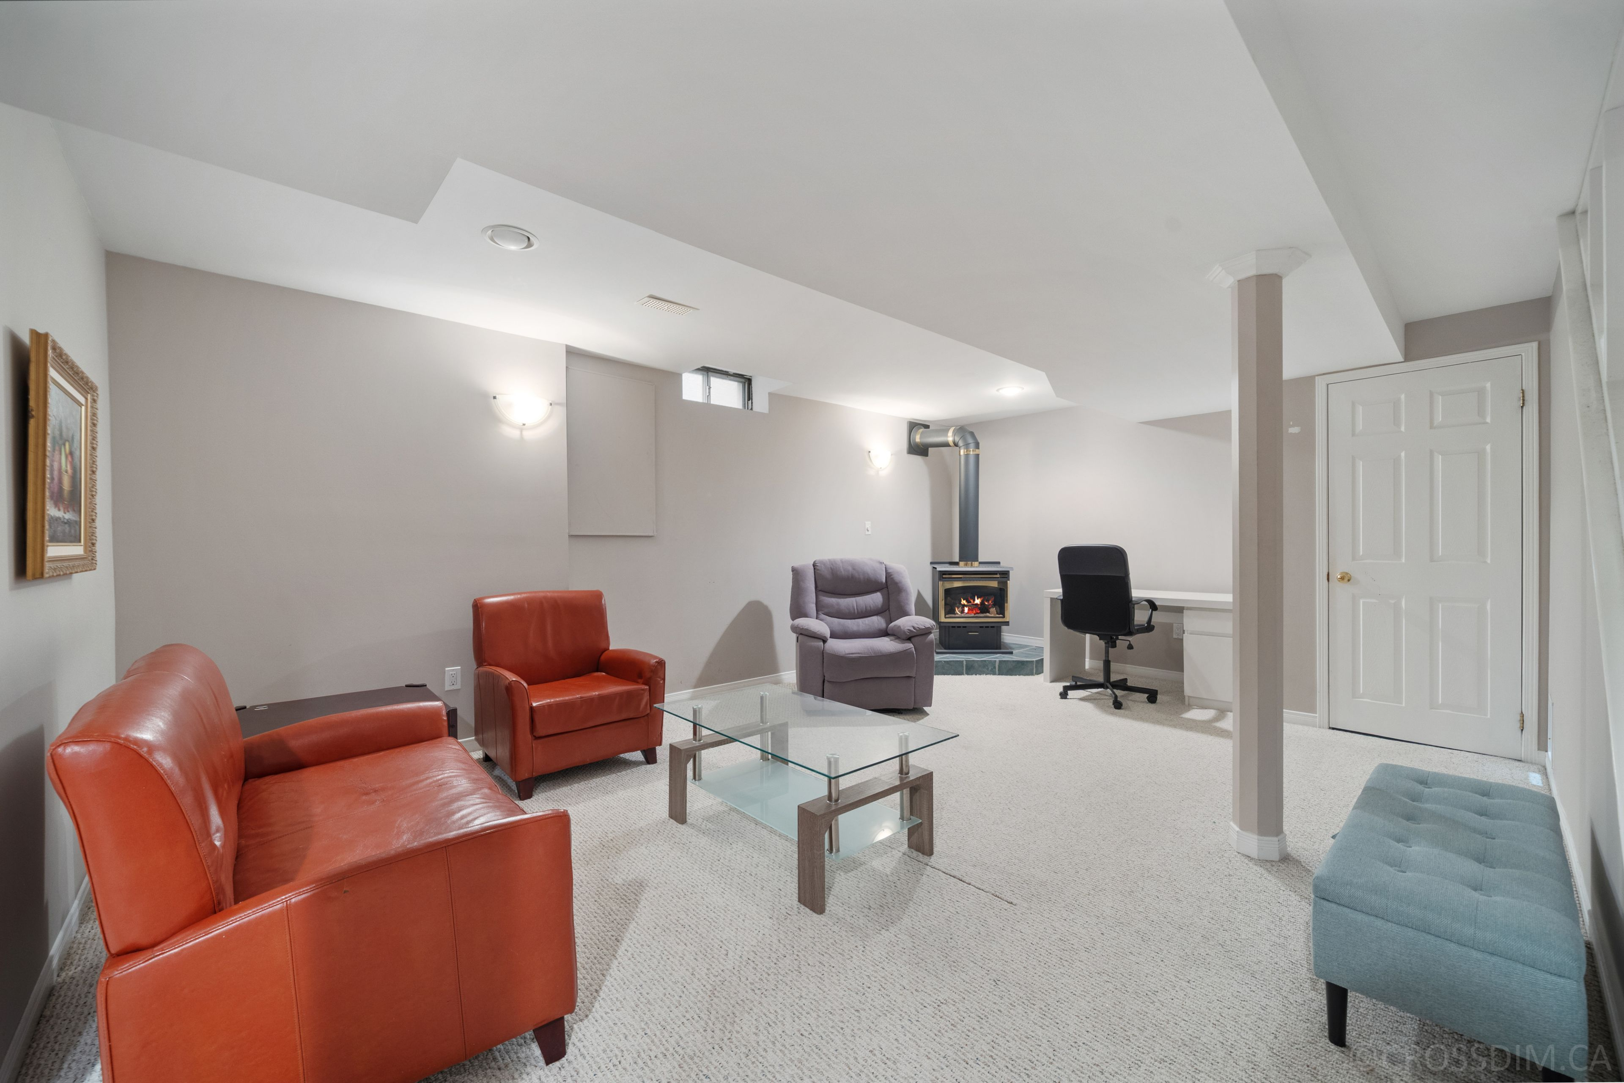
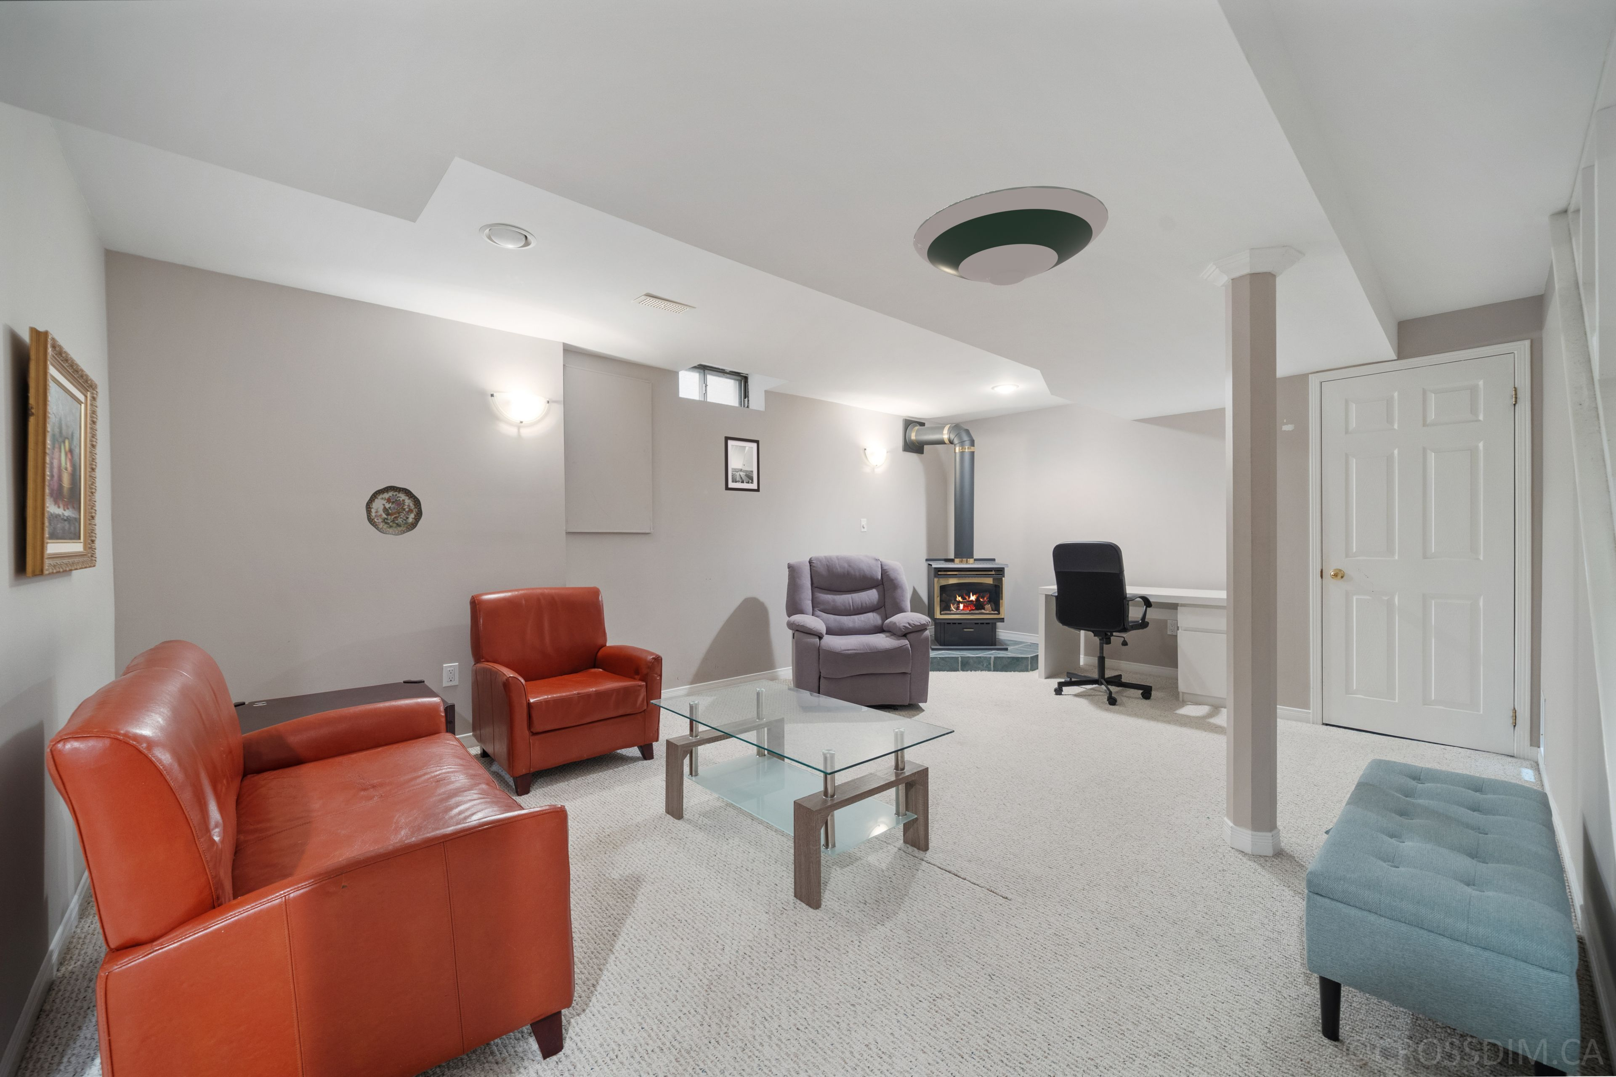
+ decorative plate [366,486,423,536]
+ wall art [724,436,760,492]
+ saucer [913,185,1109,286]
